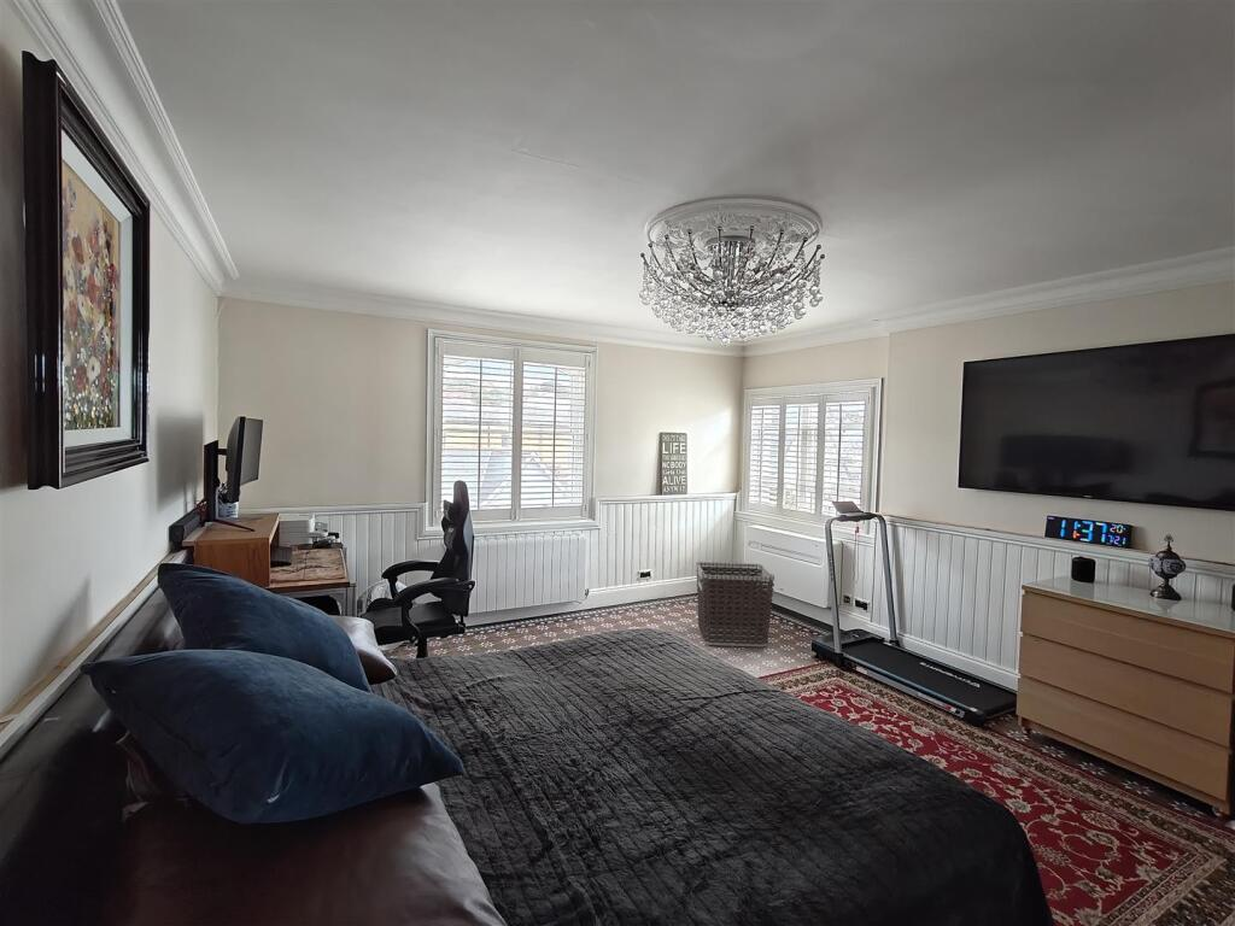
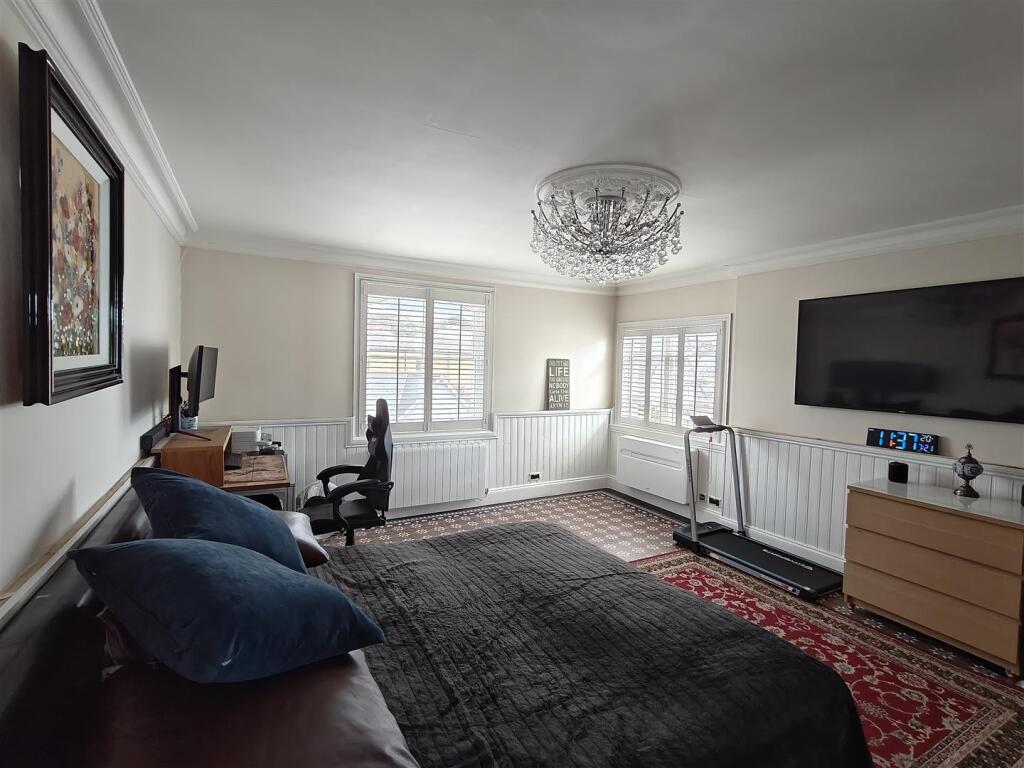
- clothes hamper [696,561,775,647]
